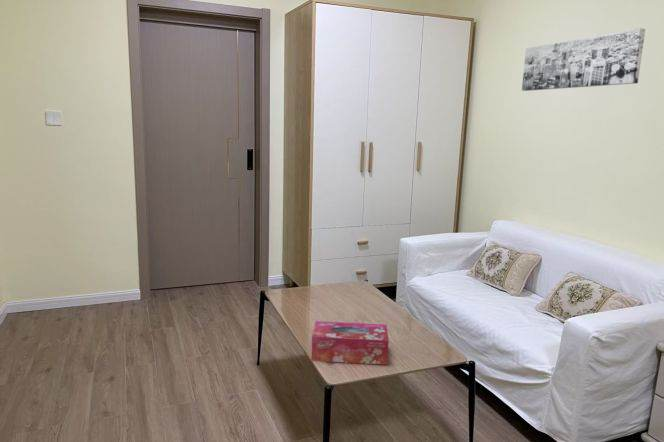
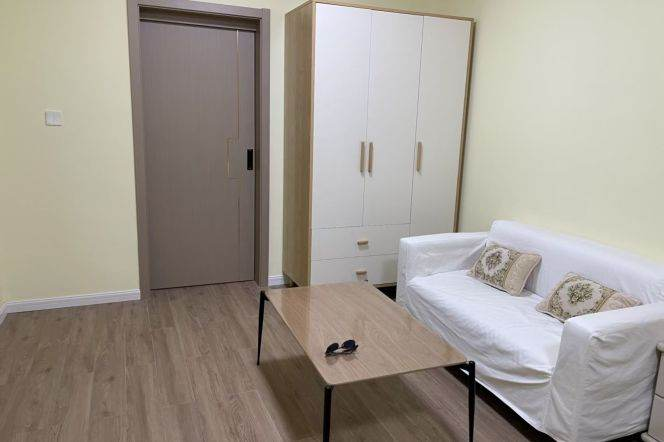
- tissue box [310,320,390,366]
- wall art [521,27,646,92]
